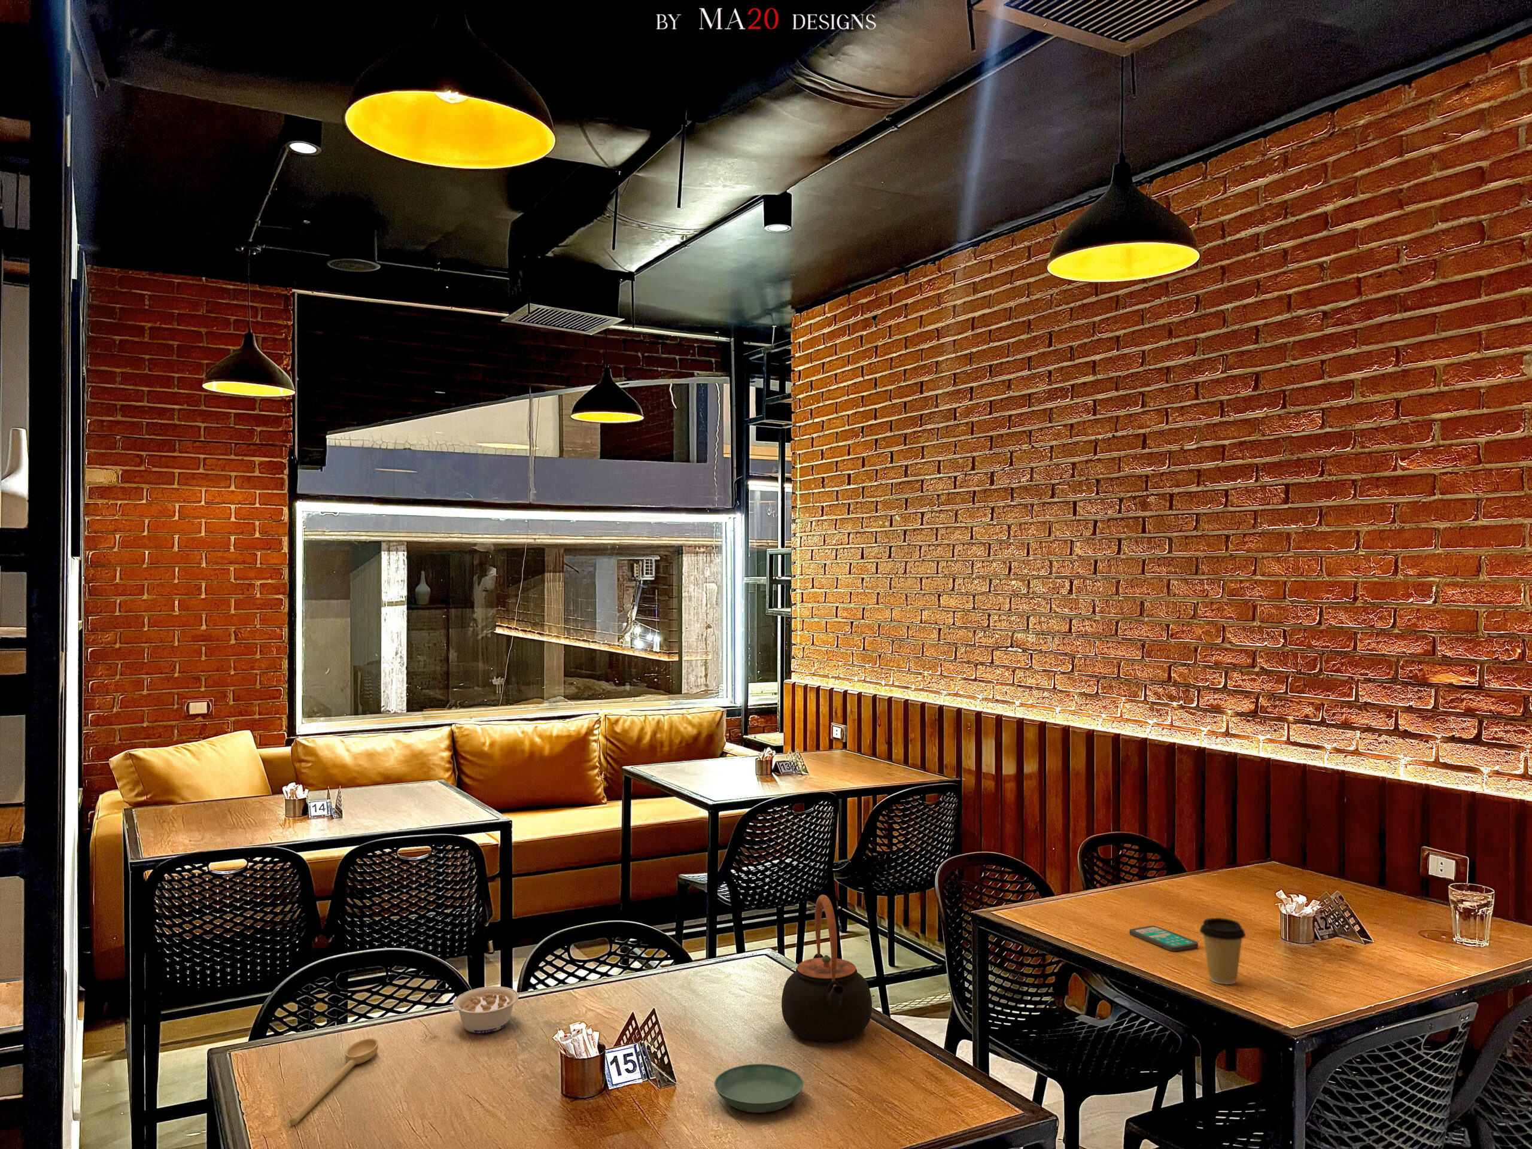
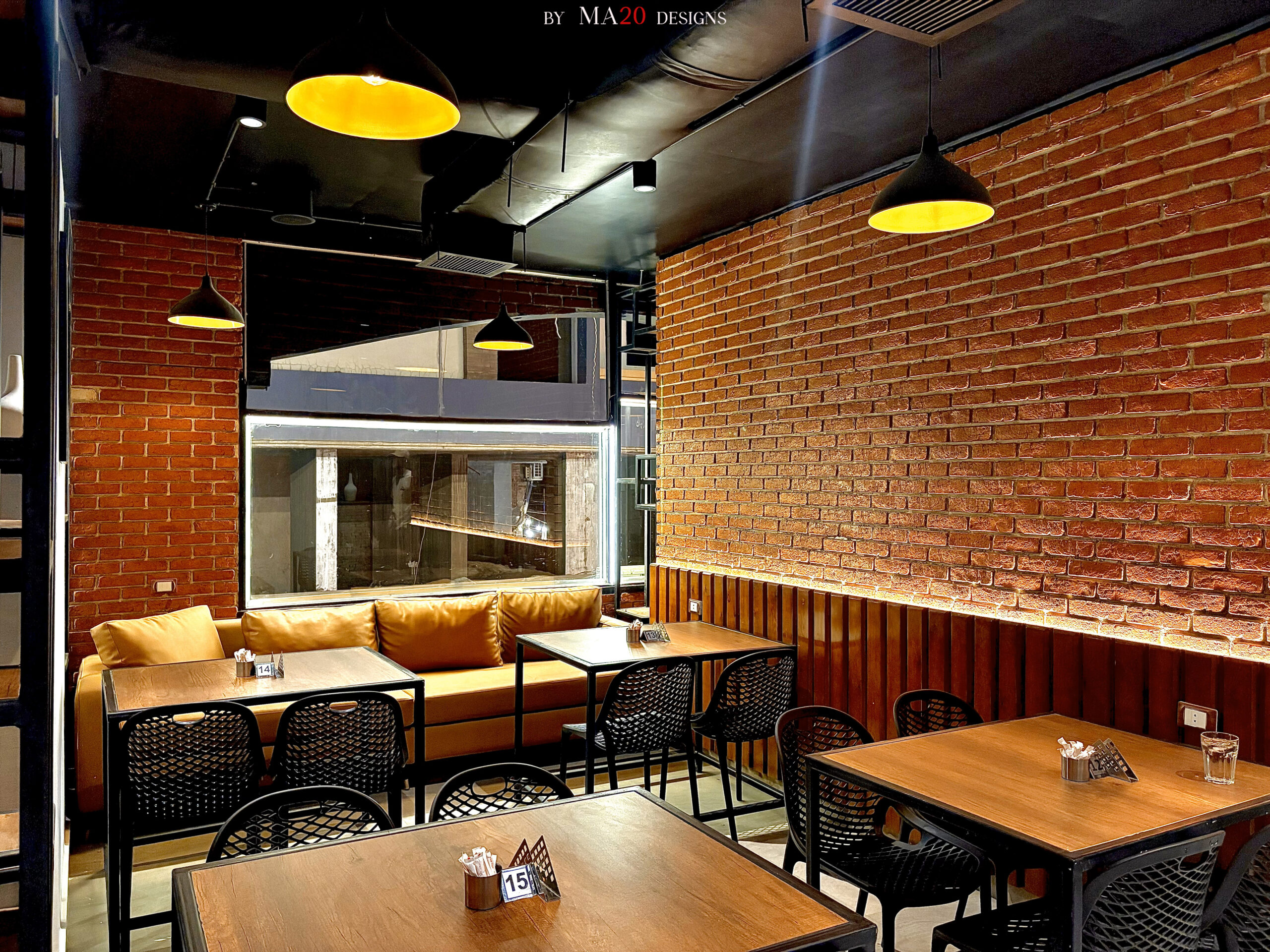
- smartphone [1129,926,1199,951]
- coffee cup [1199,917,1246,985]
- teapot [780,894,872,1043]
- saucer [714,1063,805,1113]
- spoon [290,1038,379,1126]
- legume [446,986,520,1033]
